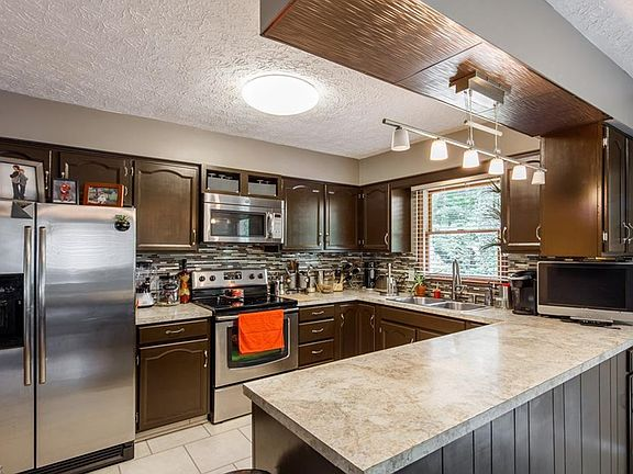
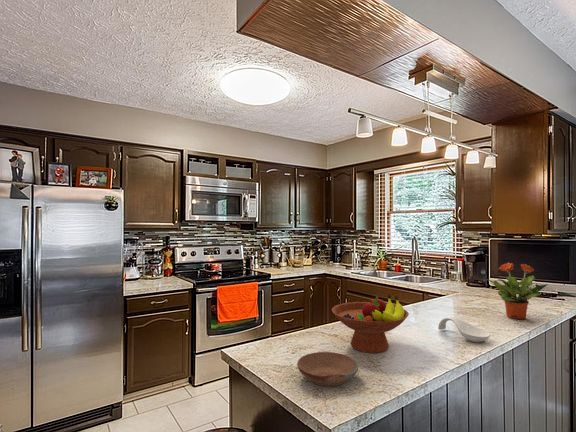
+ potted plant [486,262,549,320]
+ fruit bowl [331,293,410,354]
+ bowl [296,351,359,387]
+ spoon rest [437,316,491,343]
